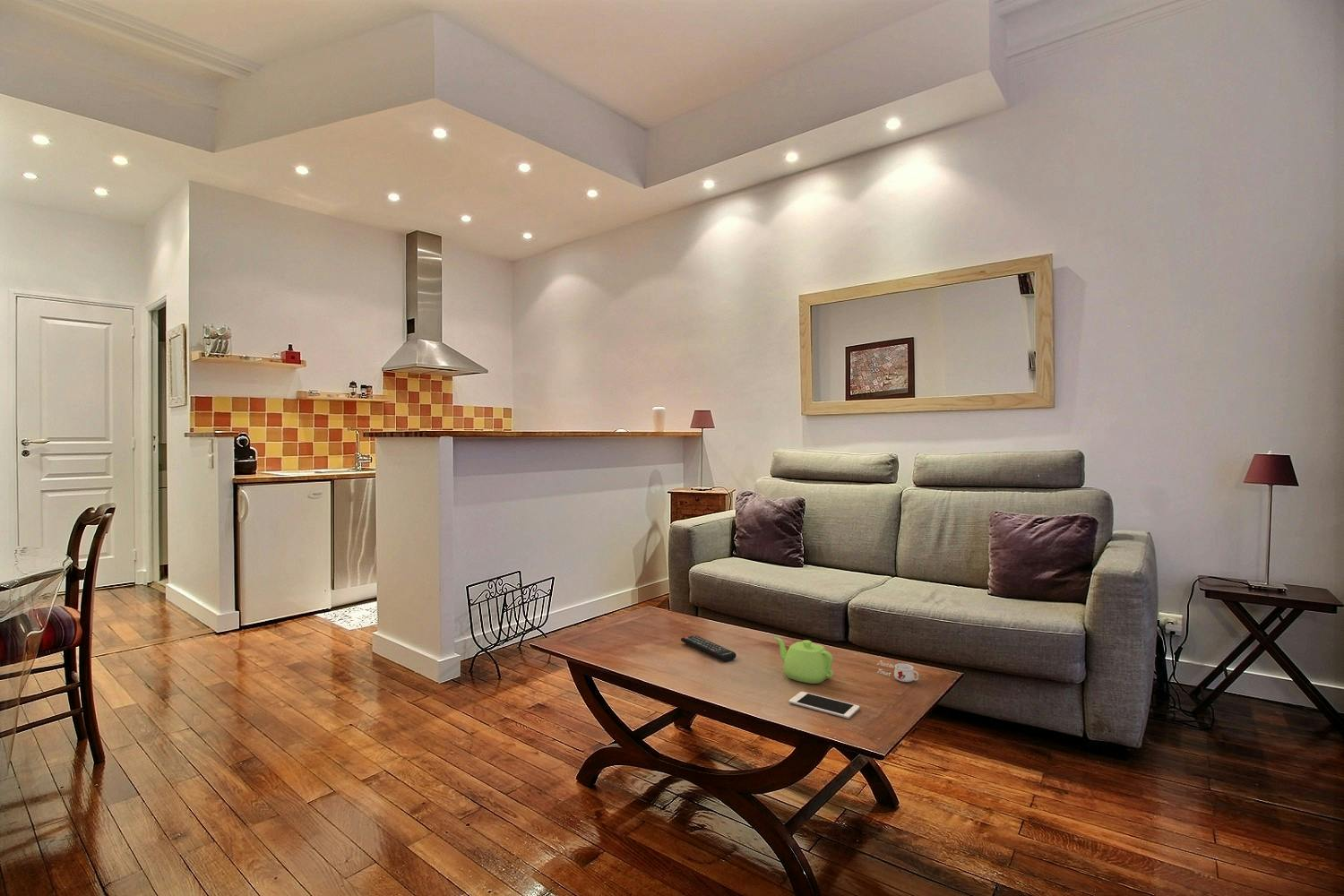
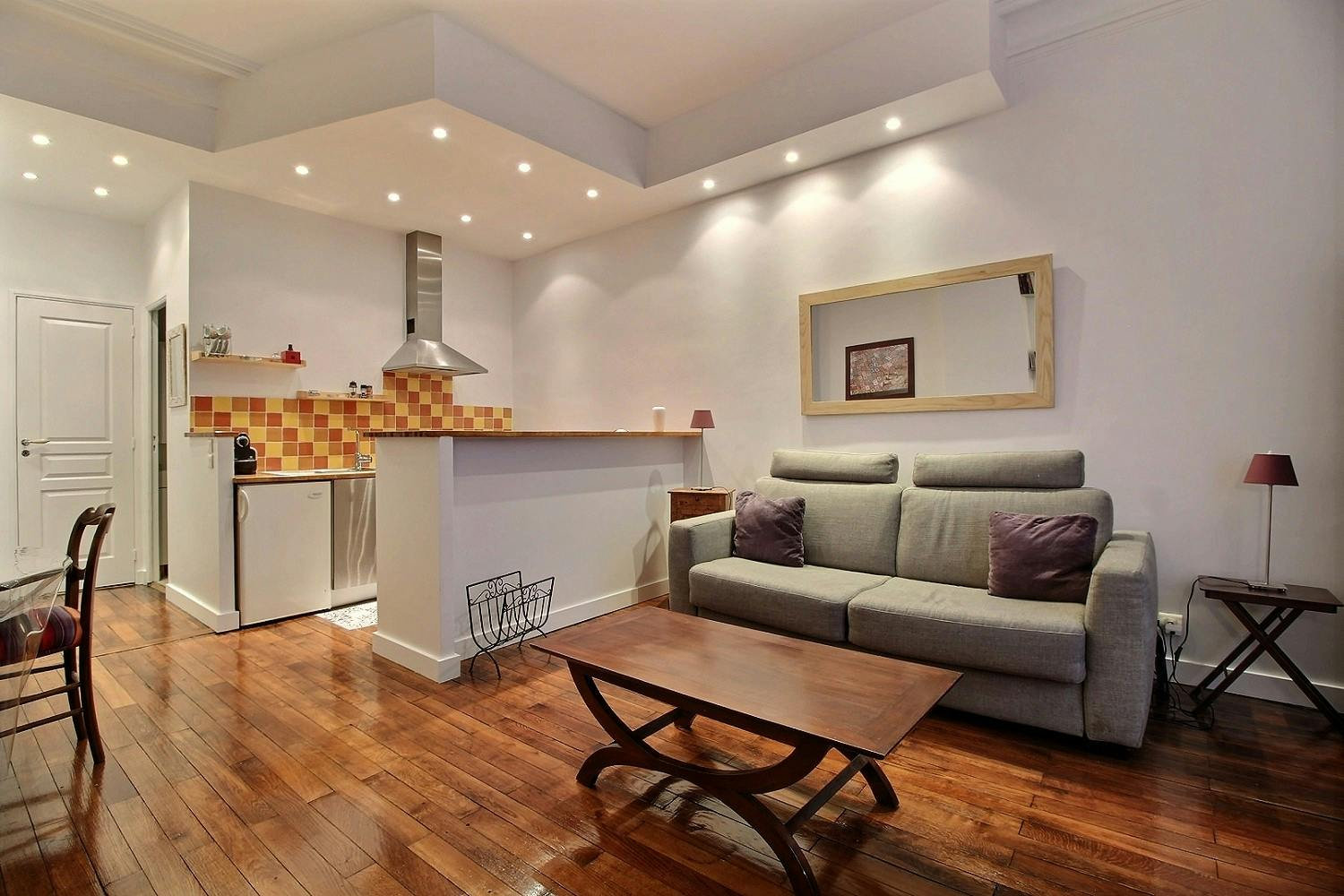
- cell phone [788,691,860,719]
- remote control [680,634,737,662]
- teapot [774,636,834,685]
- mug [876,660,919,683]
